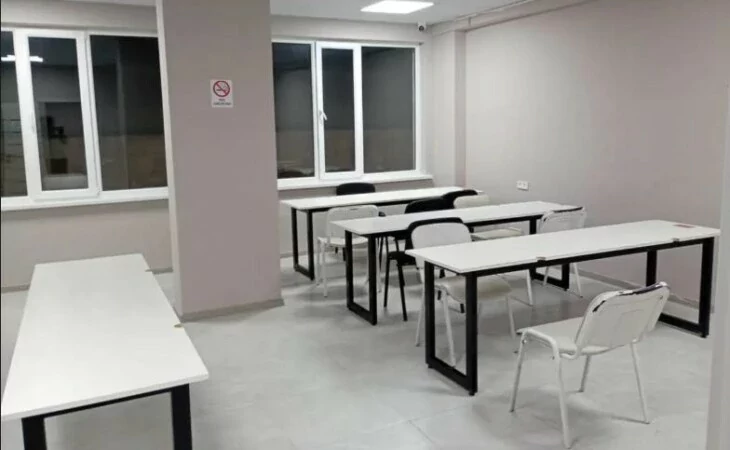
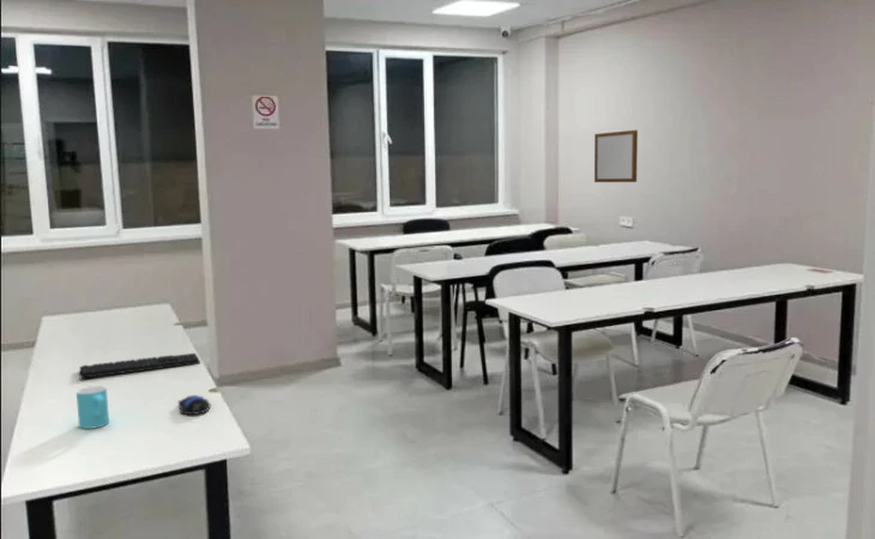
+ computer mouse [177,394,211,416]
+ cup [76,384,110,430]
+ keyboard [79,352,201,380]
+ writing board [593,129,639,183]
